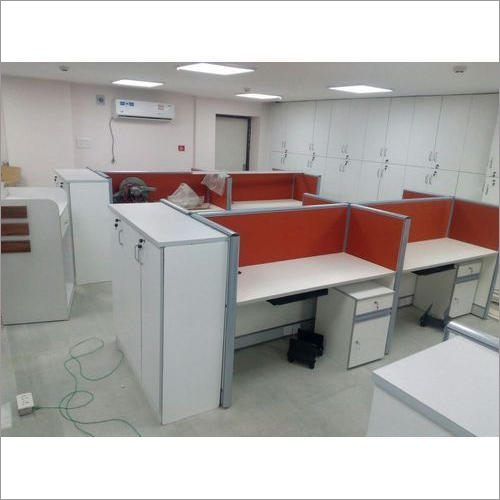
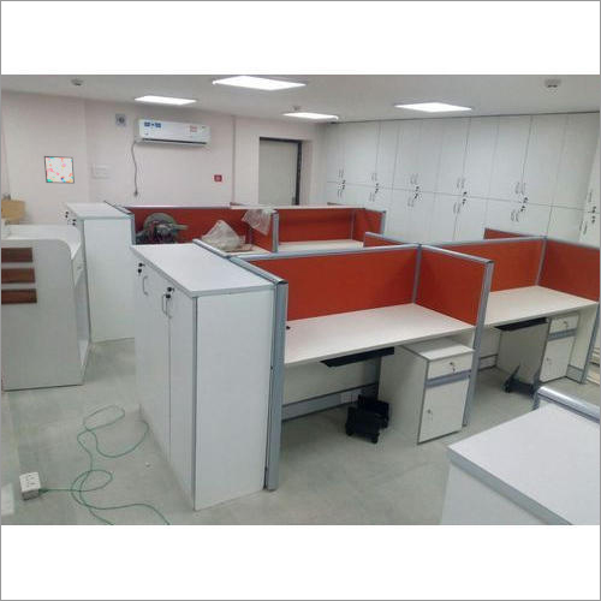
+ wall art [43,155,76,185]
